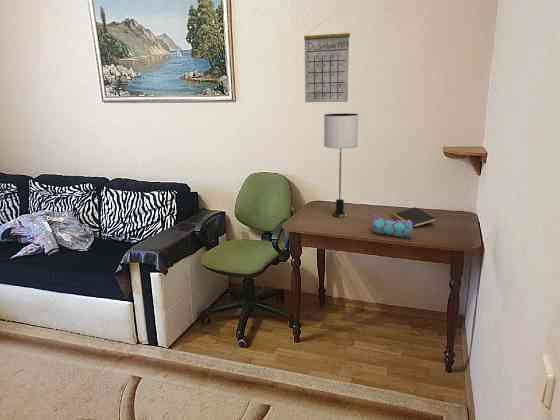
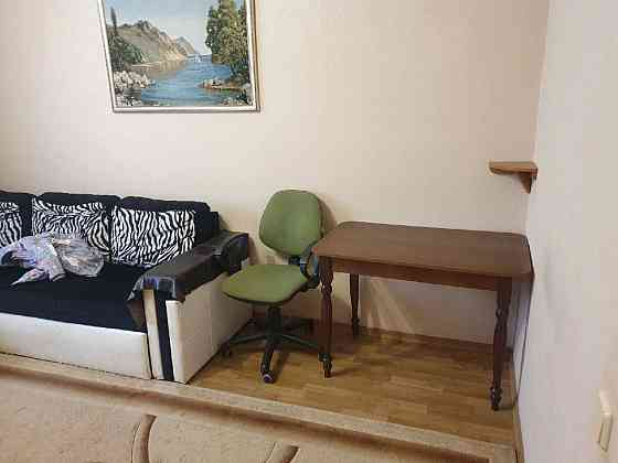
- calendar [303,17,351,103]
- table lamp [323,112,359,218]
- notepad [390,206,438,228]
- pencil case [372,214,415,239]
